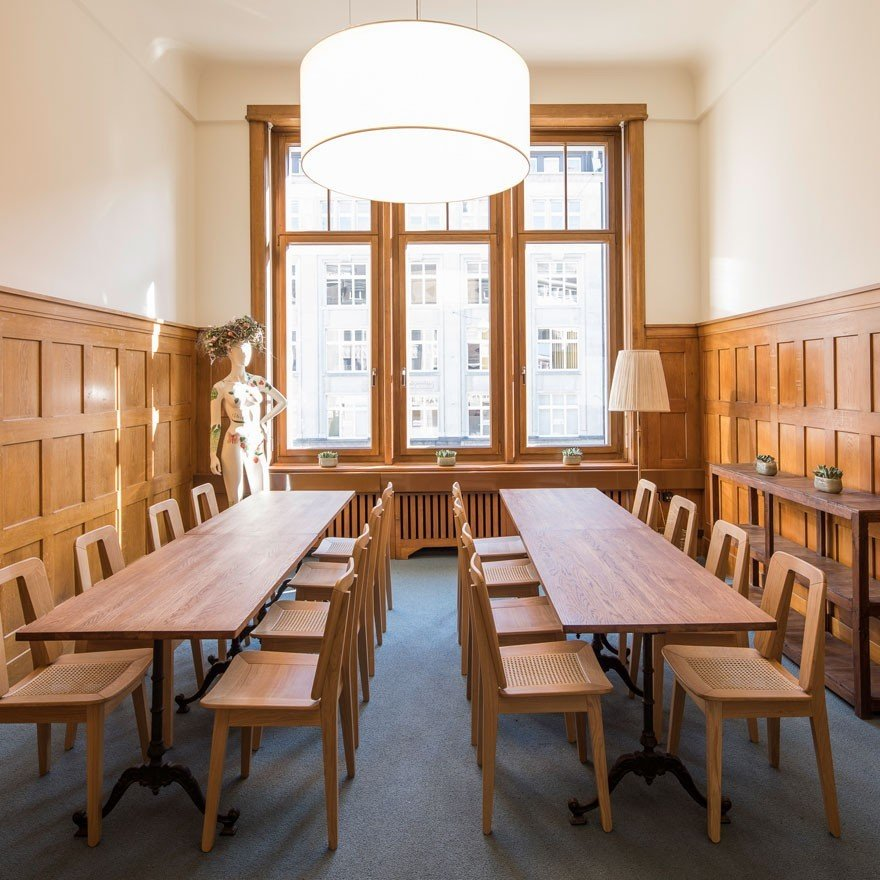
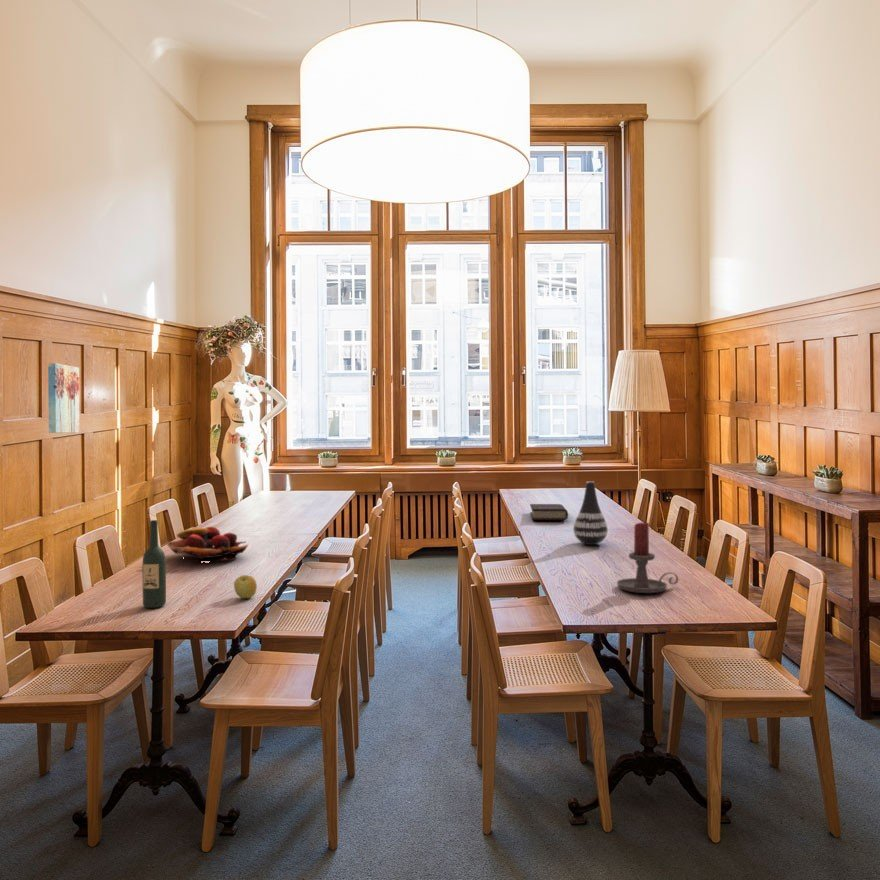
+ wine bottle [141,519,167,609]
+ book [529,503,569,521]
+ apple [233,574,258,599]
+ candle holder [616,522,679,594]
+ vase [572,481,609,546]
+ fruit basket [166,526,249,563]
+ wall art [47,362,81,434]
